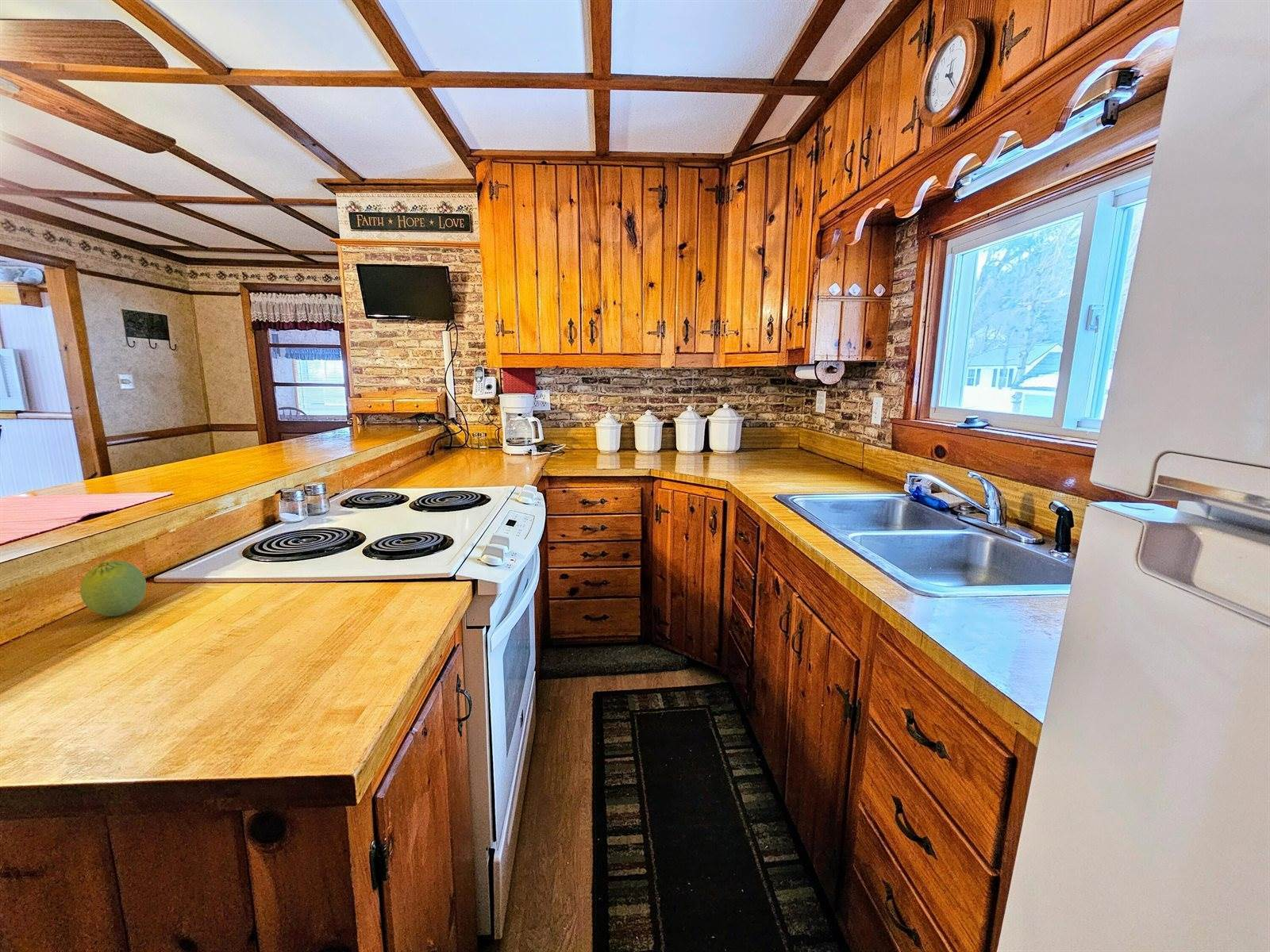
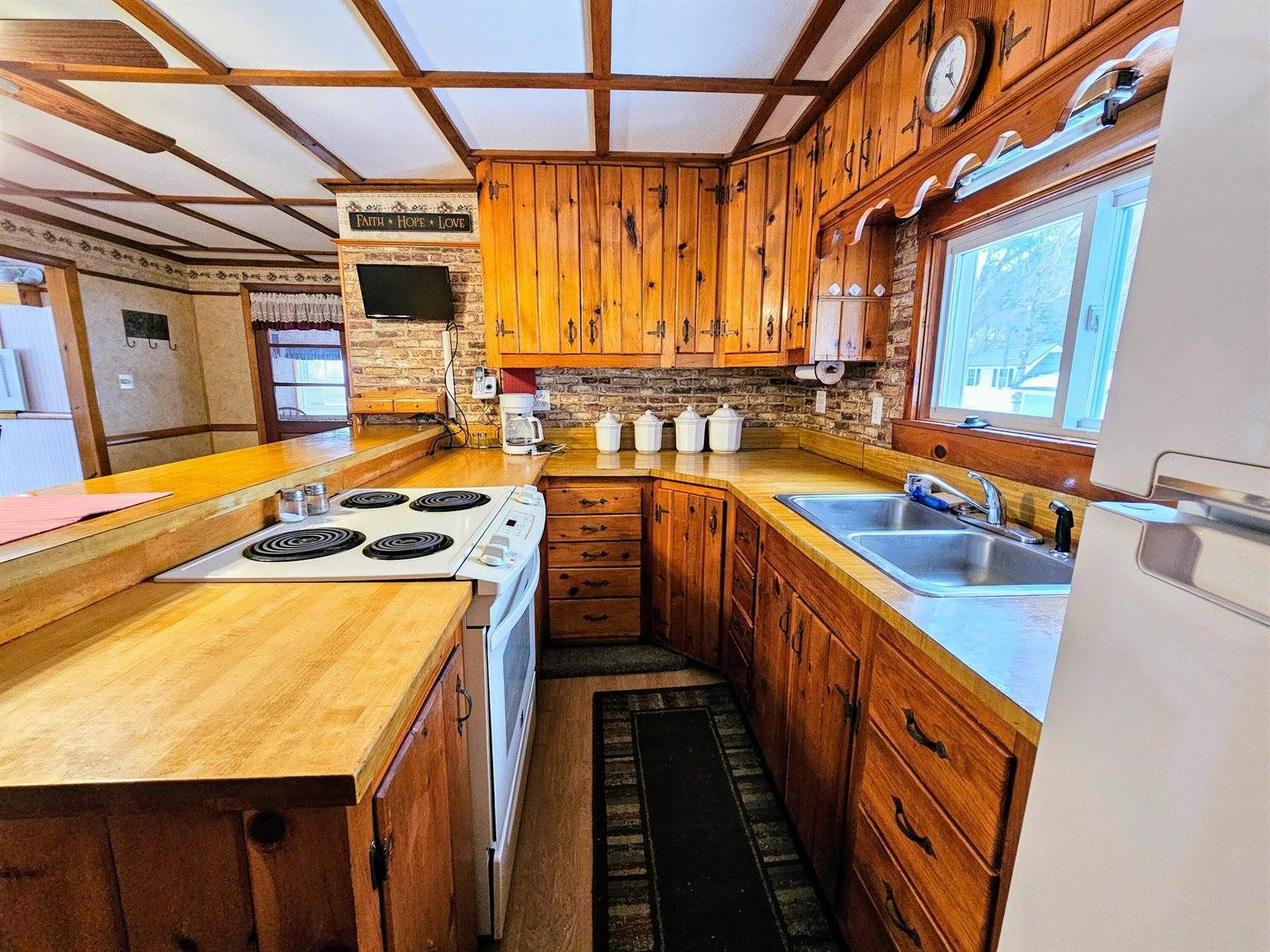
- fruit [79,560,147,617]
